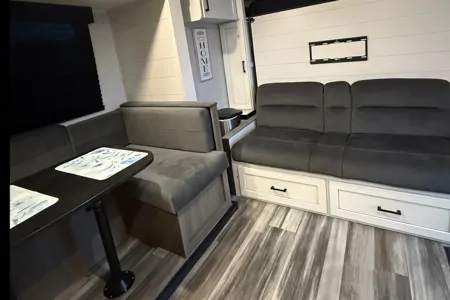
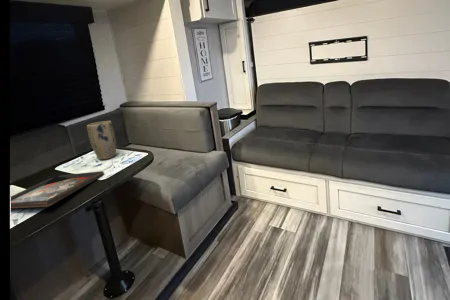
+ plant pot [86,120,117,161]
+ decorative tray [10,170,105,209]
